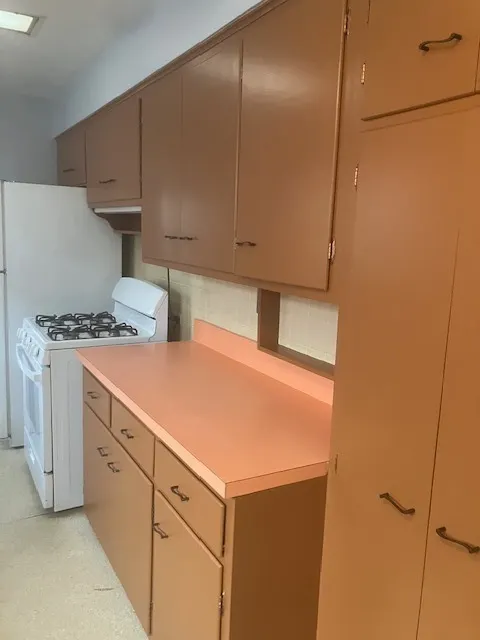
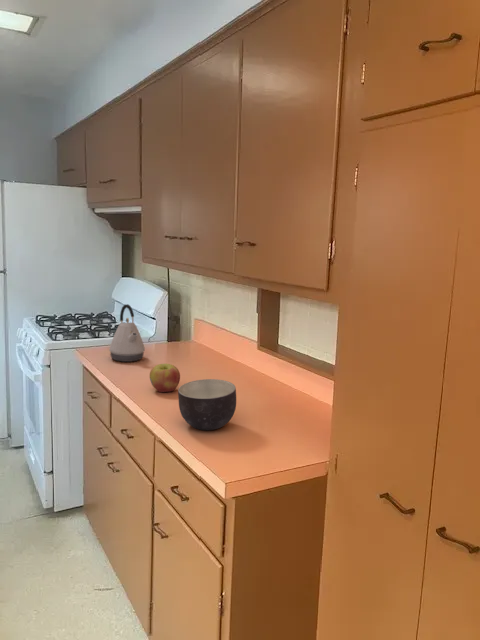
+ kettle [108,303,146,363]
+ apple [149,363,181,393]
+ bowl [177,378,237,431]
